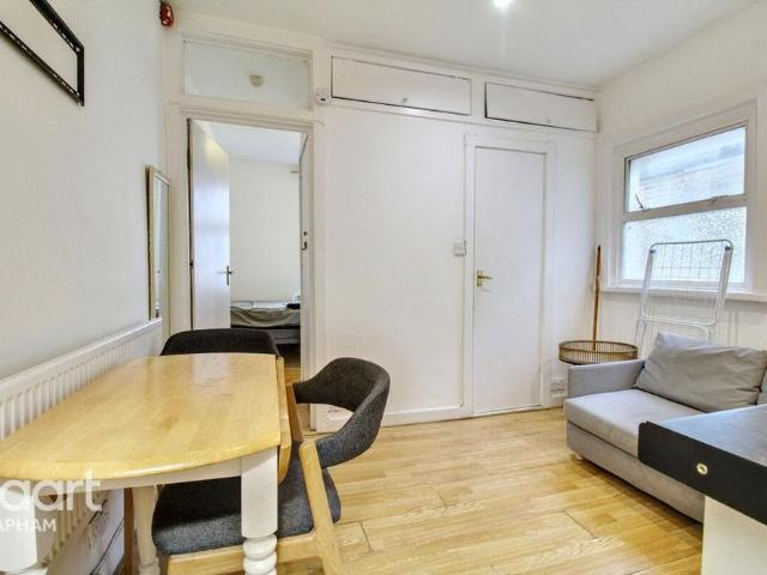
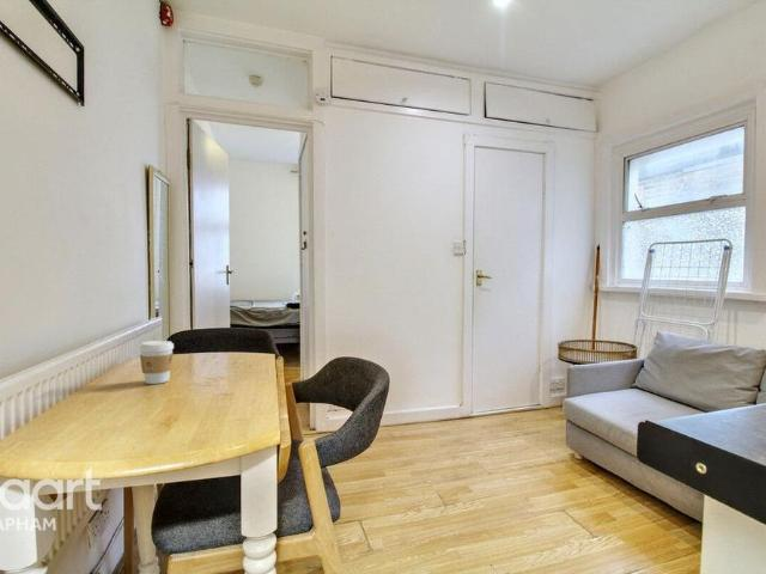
+ coffee cup [139,340,175,385]
